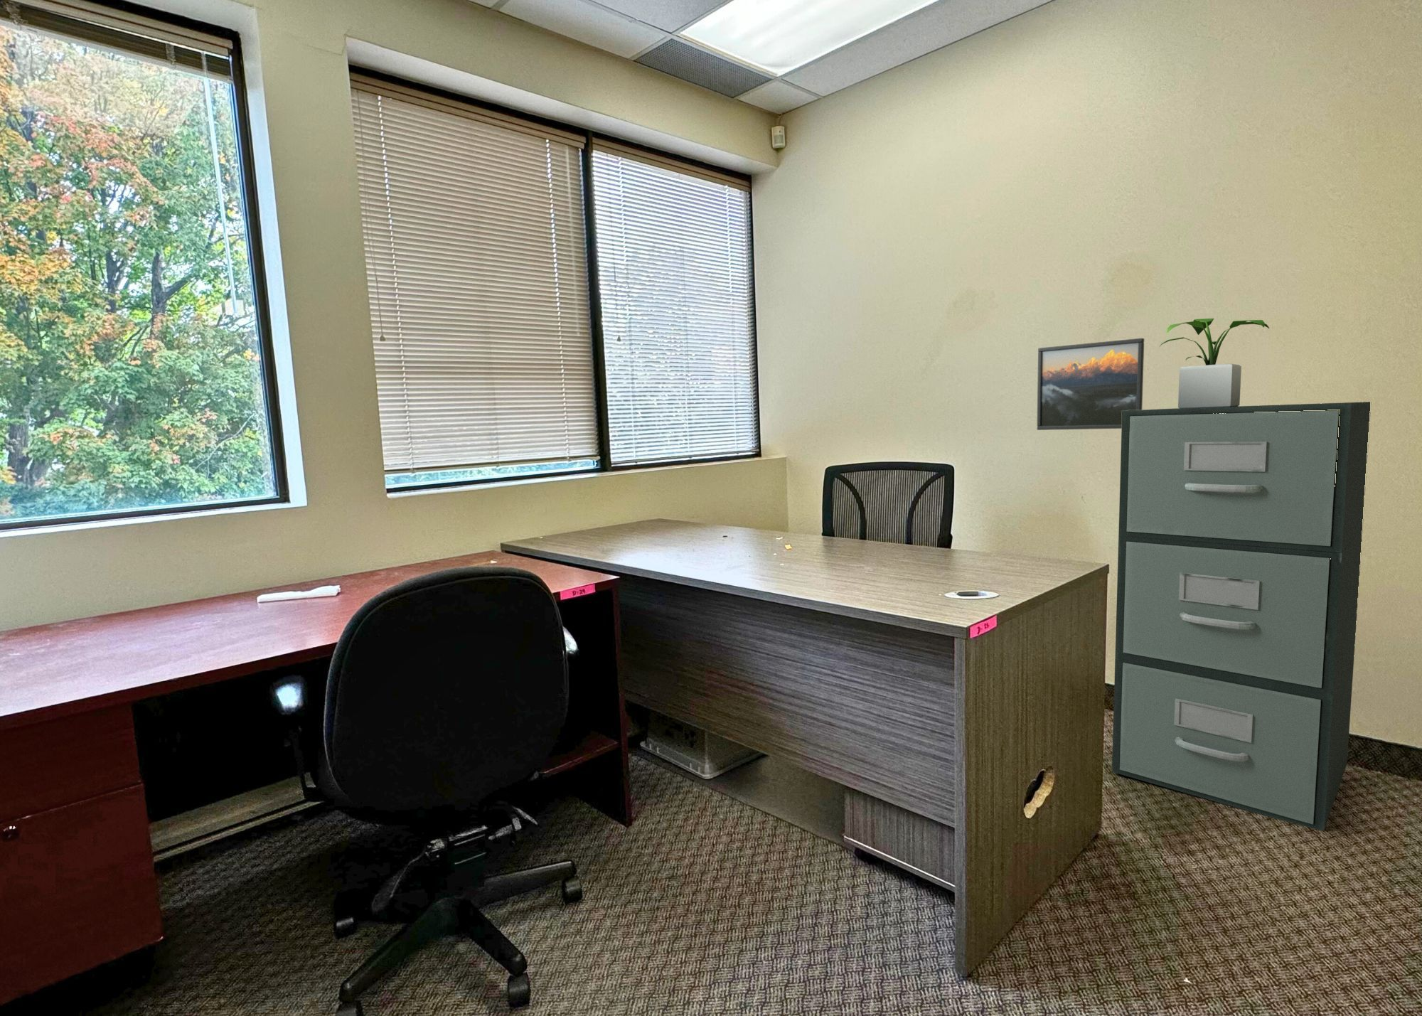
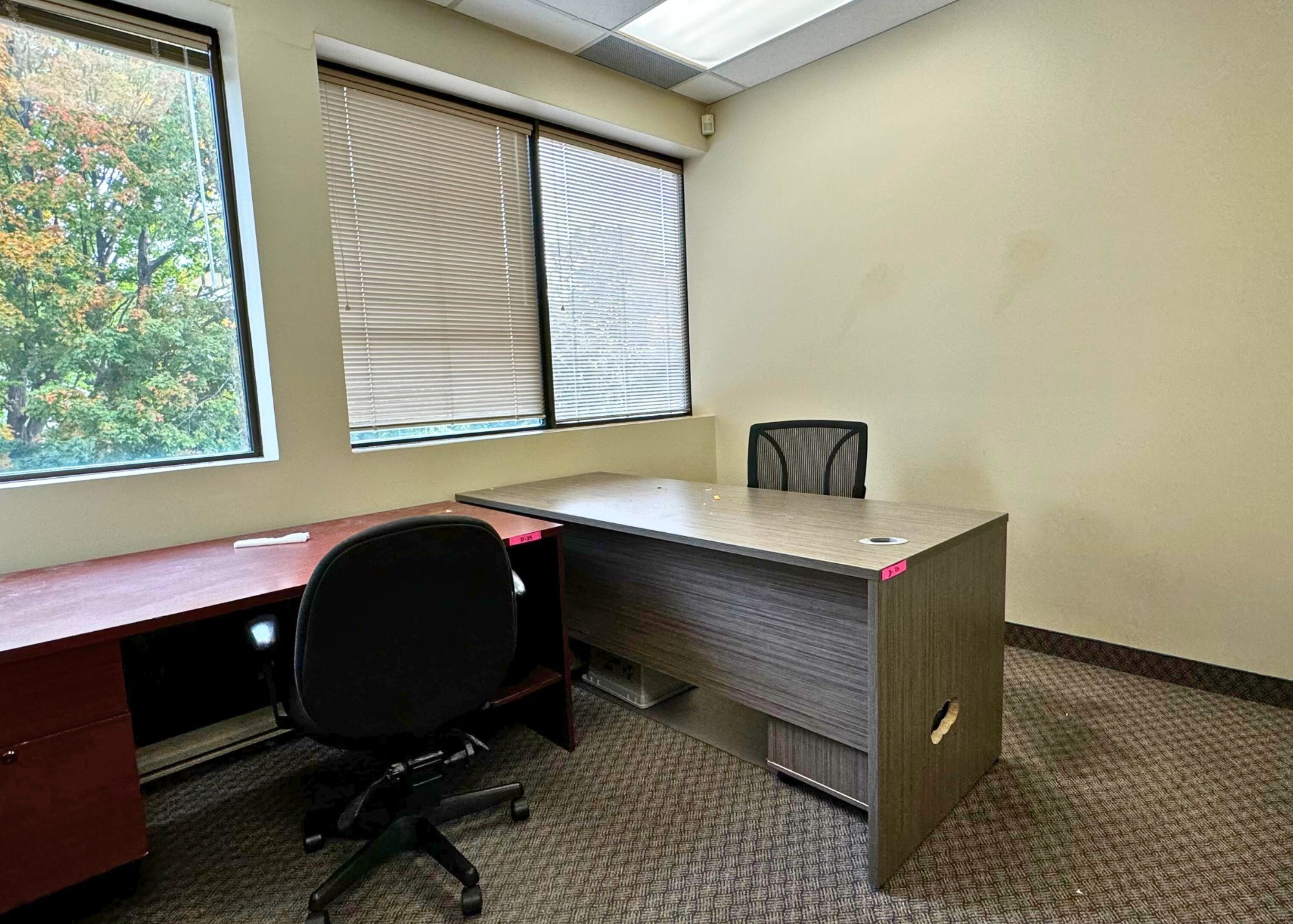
- filing cabinet [1111,401,1370,832]
- potted plant [1159,318,1270,409]
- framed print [1037,338,1145,431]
